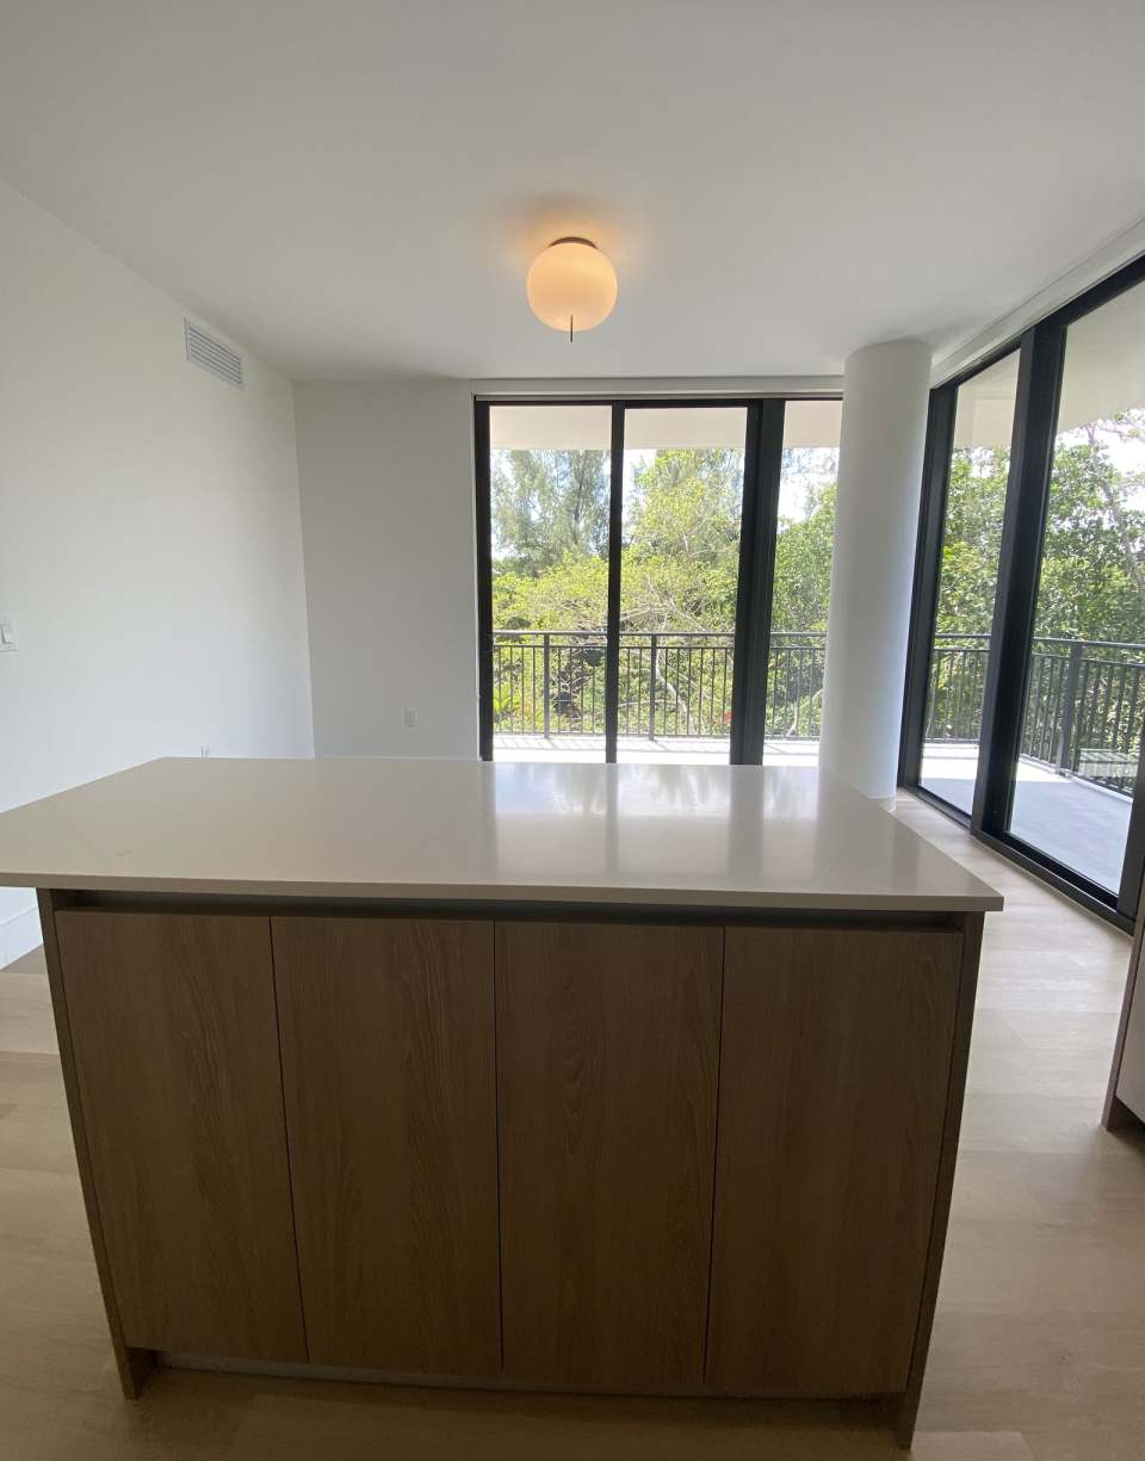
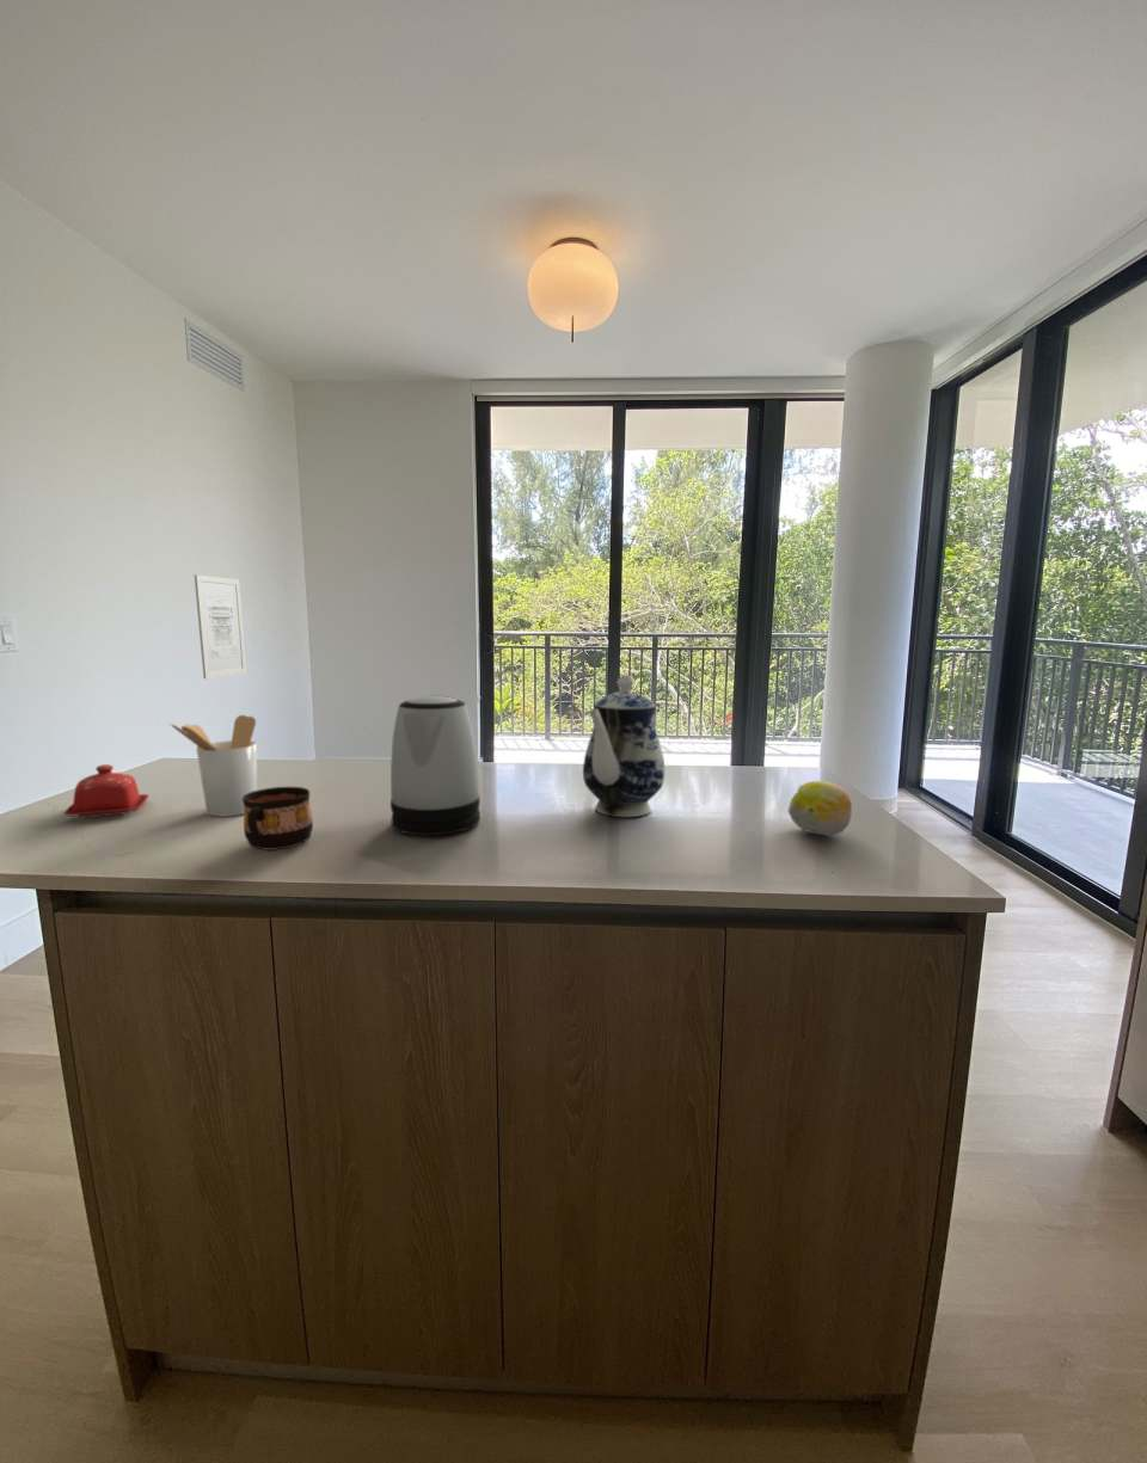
+ fruit [787,780,853,837]
+ butter dish [62,763,151,819]
+ utensil holder [167,714,258,817]
+ cup [243,786,314,852]
+ kettle [390,694,482,837]
+ wall art [194,573,247,680]
+ teapot [582,674,667,818]
